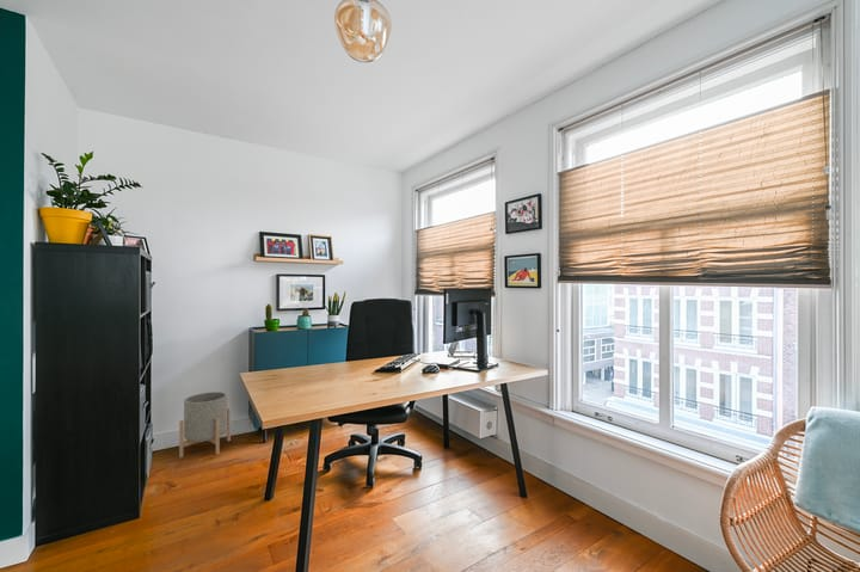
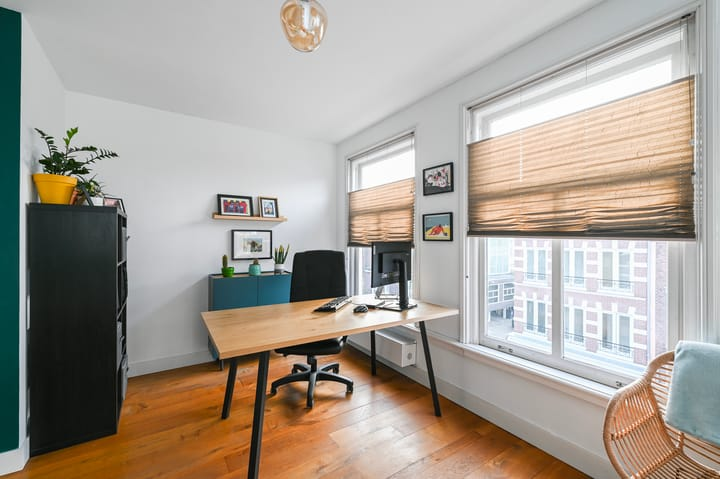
- planter [178,390,232,459]
